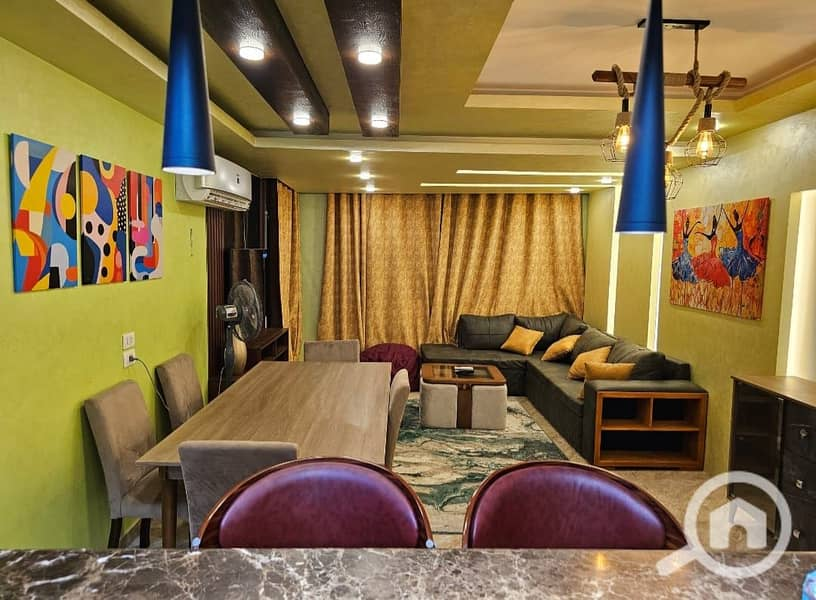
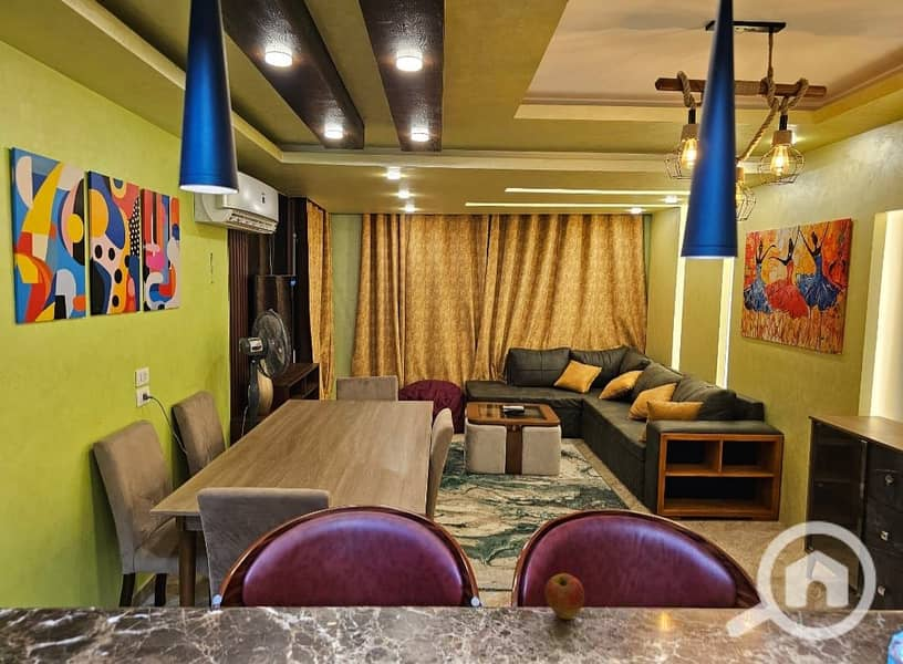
+ fruit [544,572,585,621]
